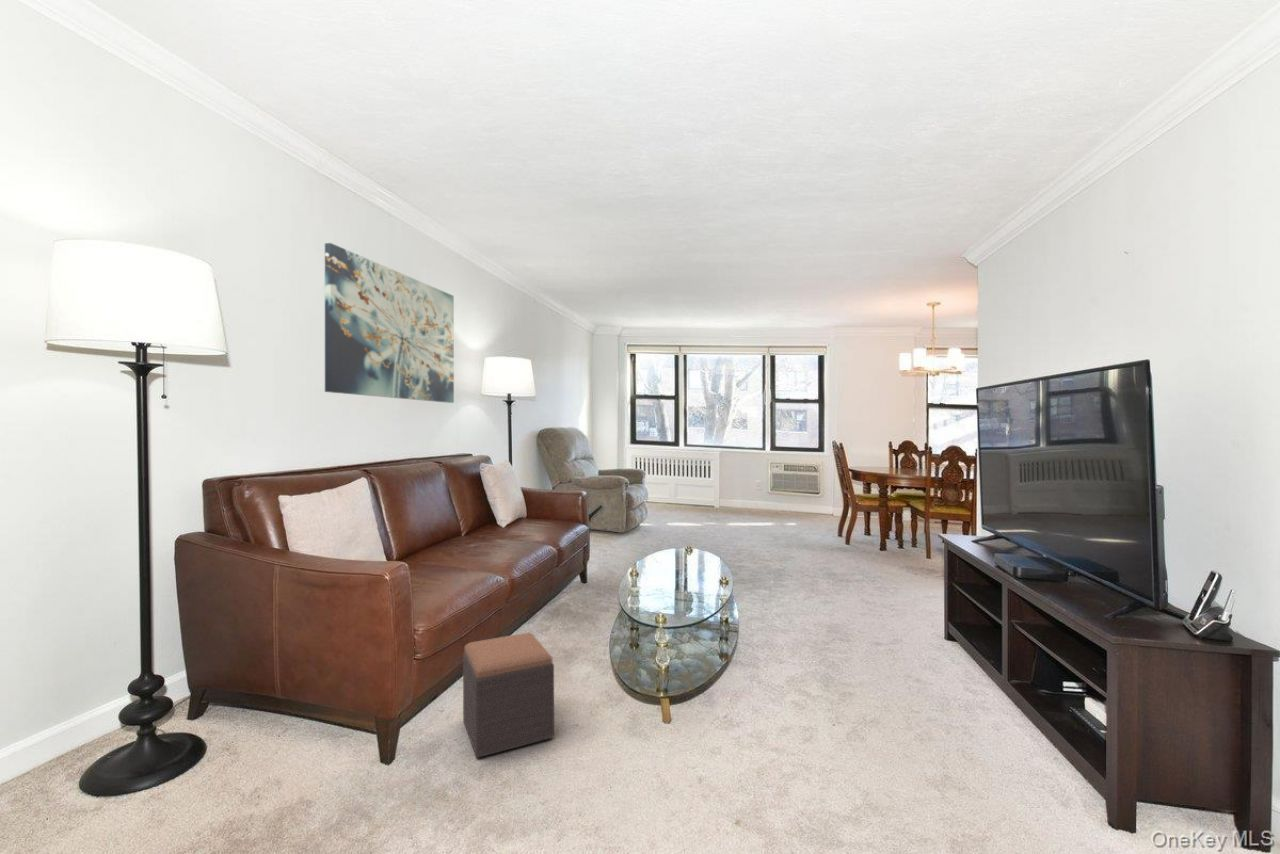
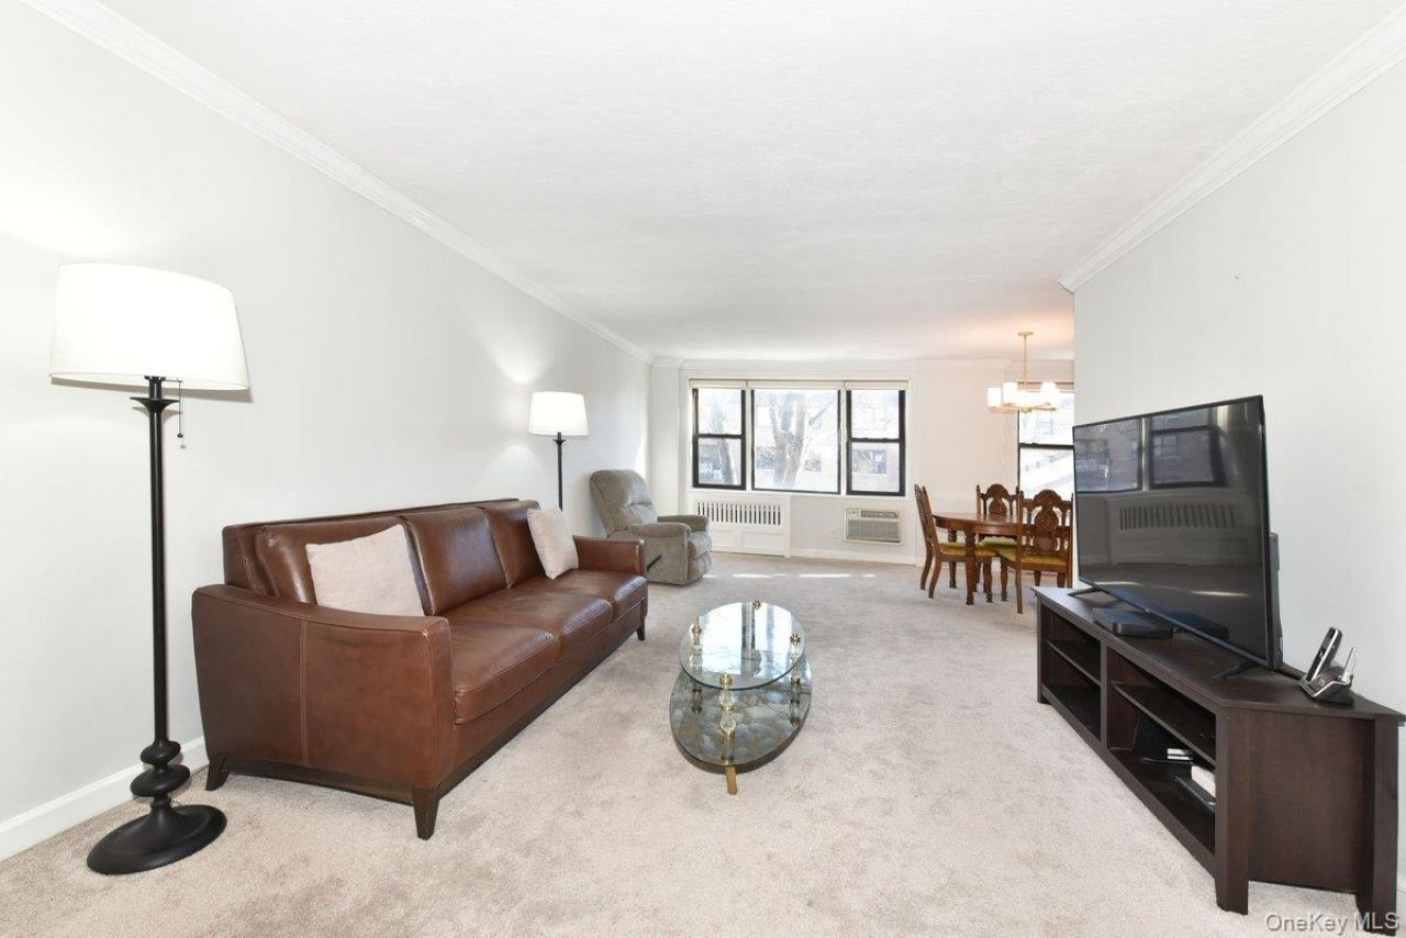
- wall art [324,242,455,404]
- footstool [462,632,555,759]
